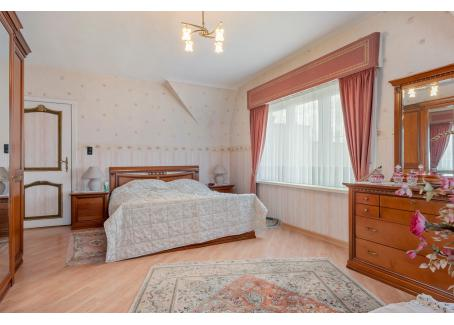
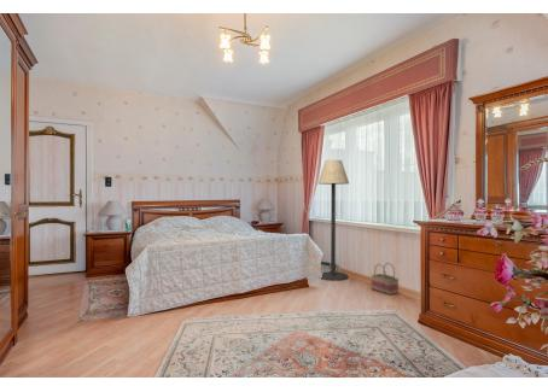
+ floor lamp [317,159,350,282]
+ basket [369,262,400,297]
